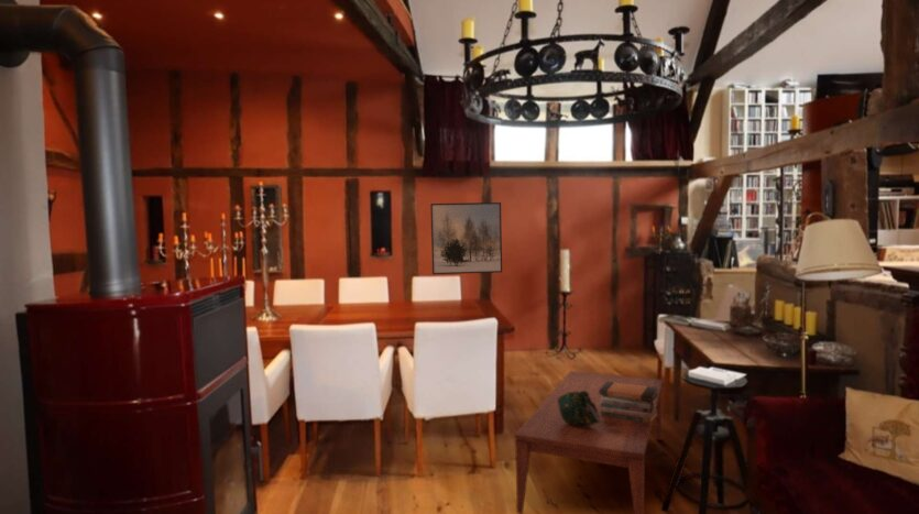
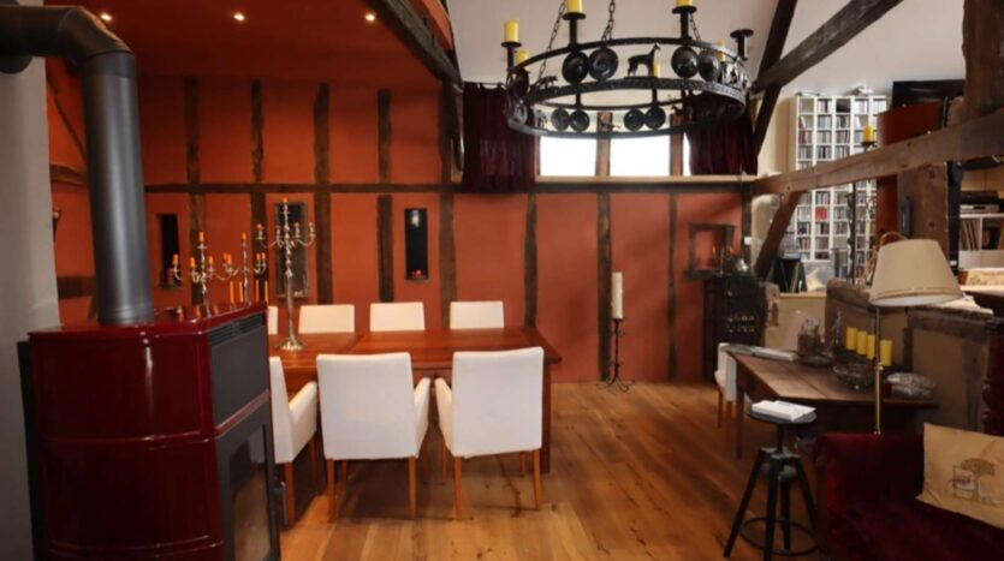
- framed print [429,201,503,275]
- book stack [599,381,658,424]
- decorative bowl [557,391,601,426]
- coffee table [514,370,664,514]
